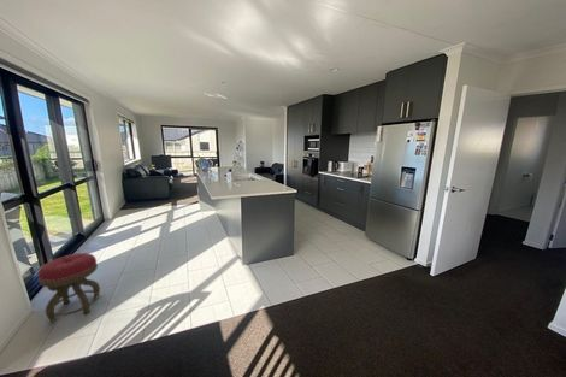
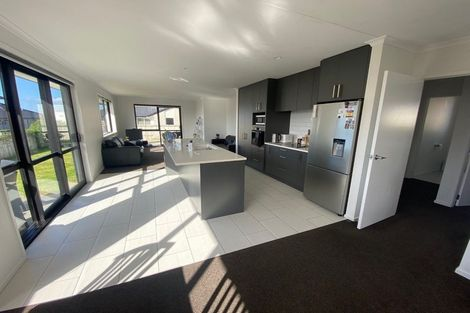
- stool [37,252,101,323]
